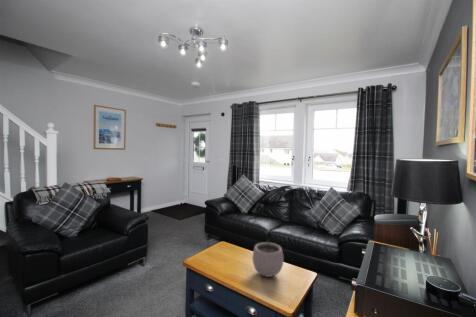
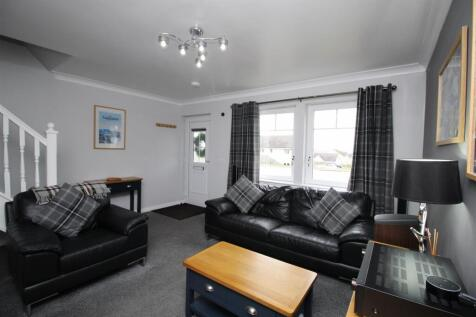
- plant pot [251,235,285,278]
